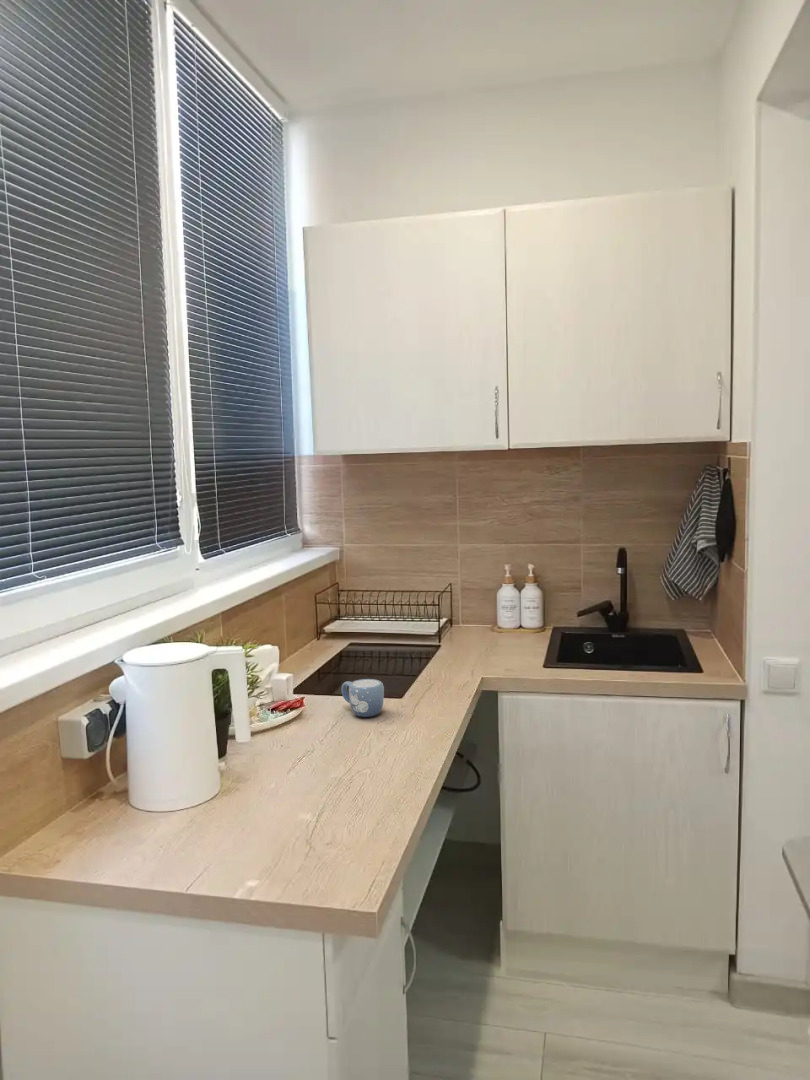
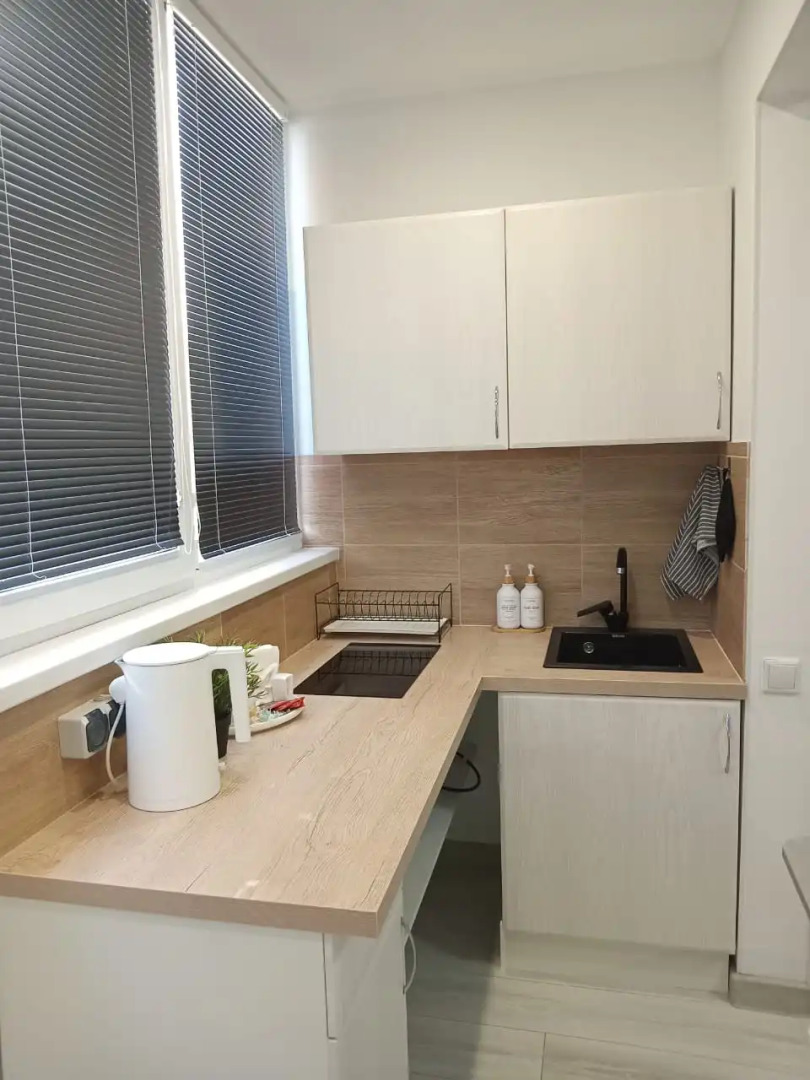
- mug [340,678,385,718]
